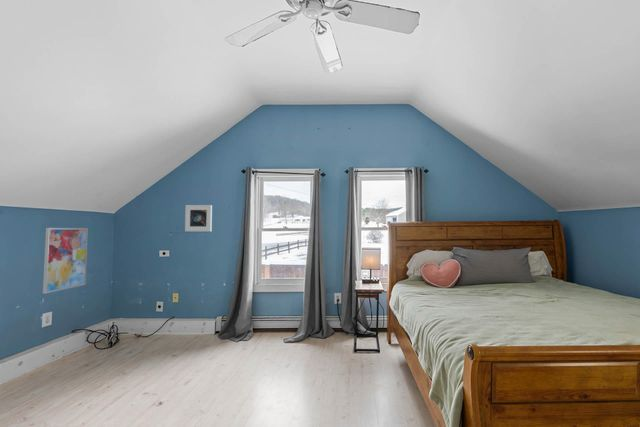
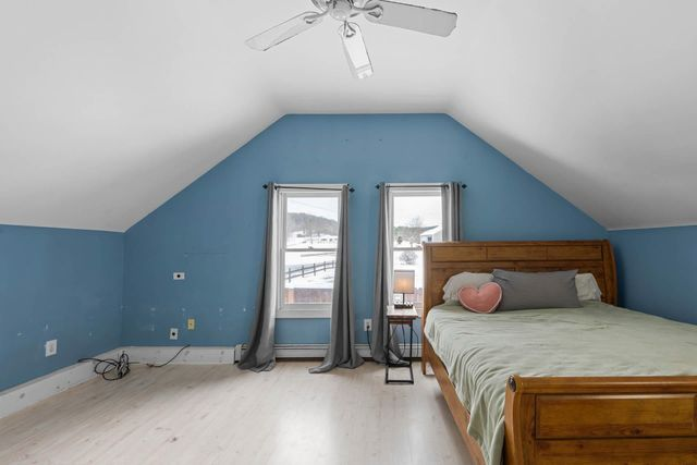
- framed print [184,204,213,232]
- wall art [42,227,89,295]
